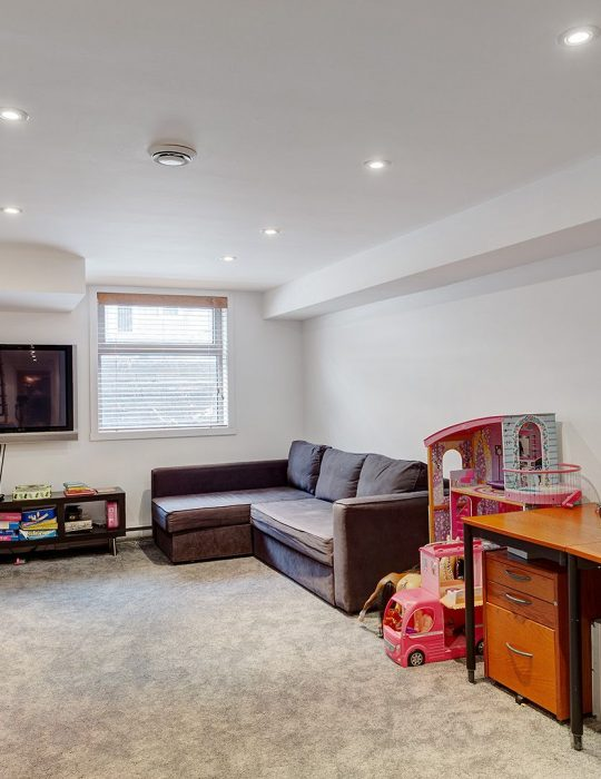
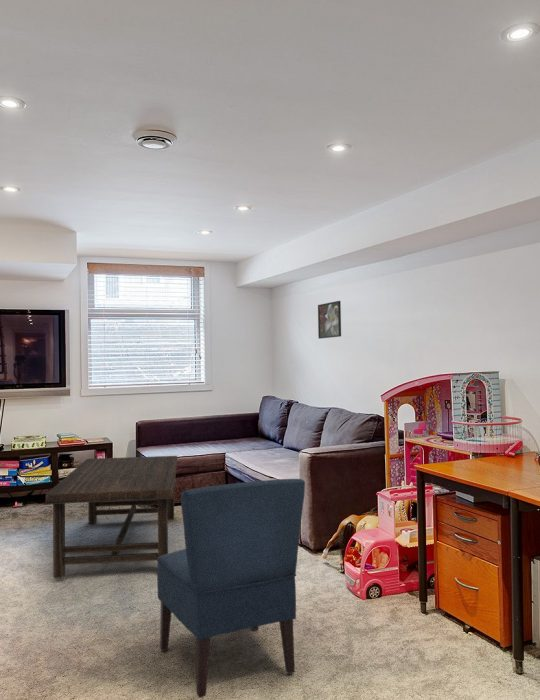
+ coffee table [45,455,178,579]
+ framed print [317,300,342,340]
+ chair [156,478,306,699]
